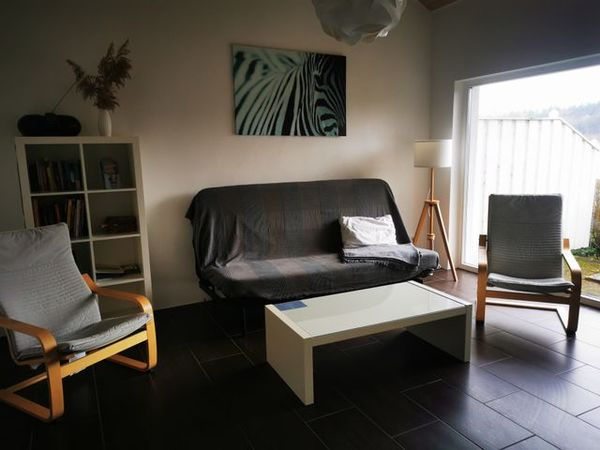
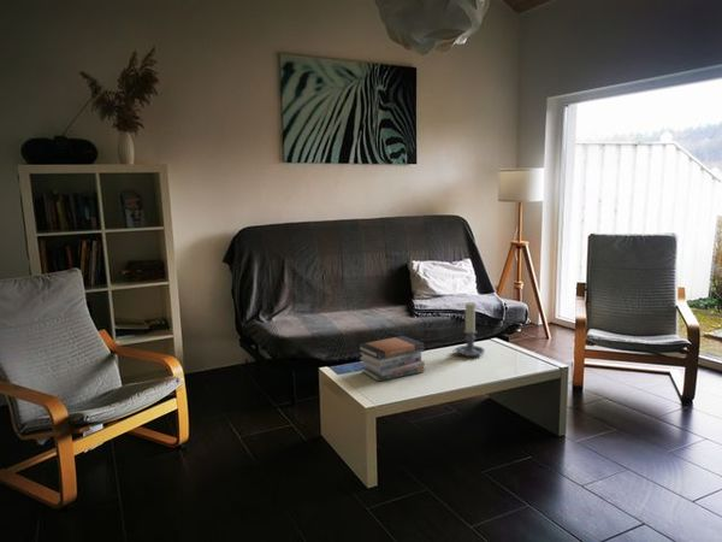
+ candle holder [451,301,486,358]
+ book stack [356,335,426,383]
